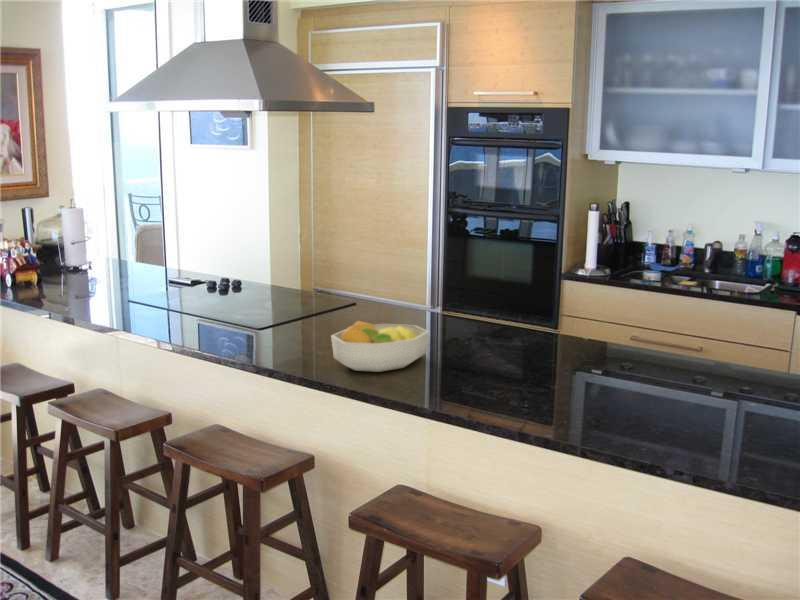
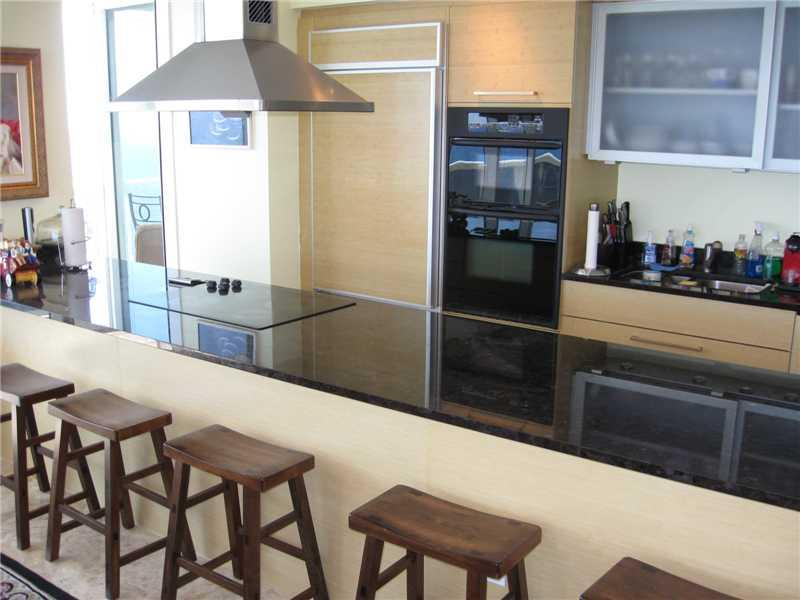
- fruit bowl [330,320,430,373]
